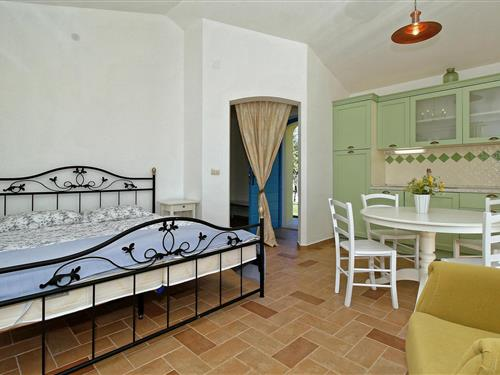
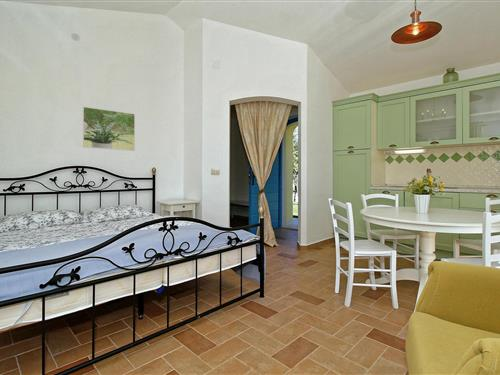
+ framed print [82,106,136,152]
